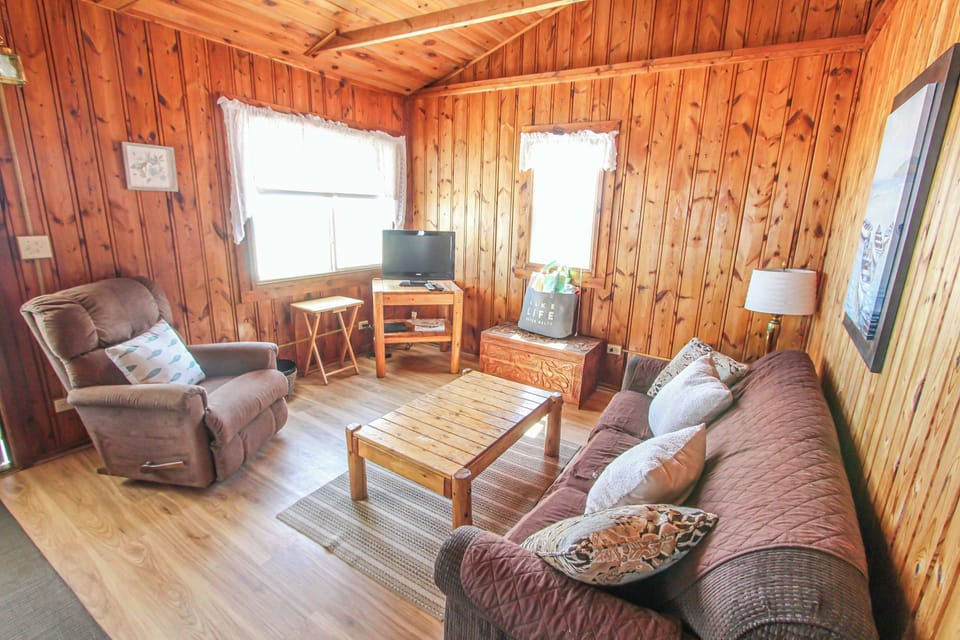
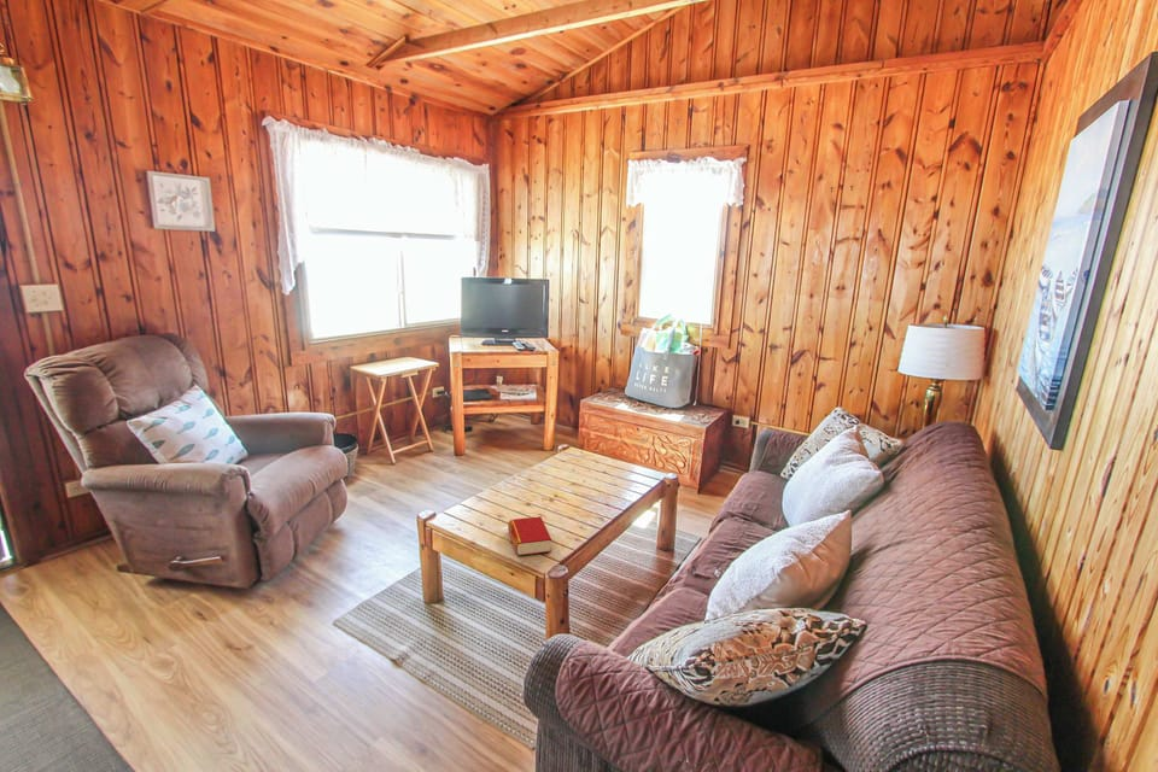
+ book [507,515,552,557]
